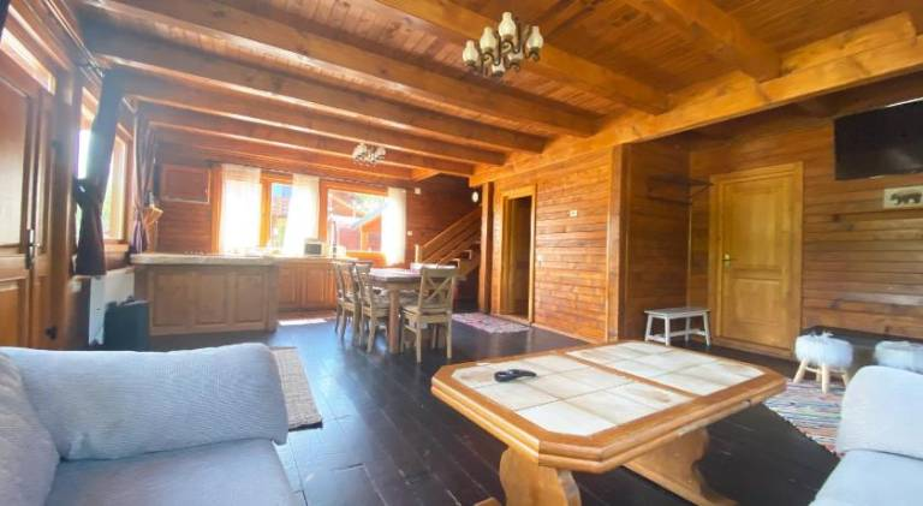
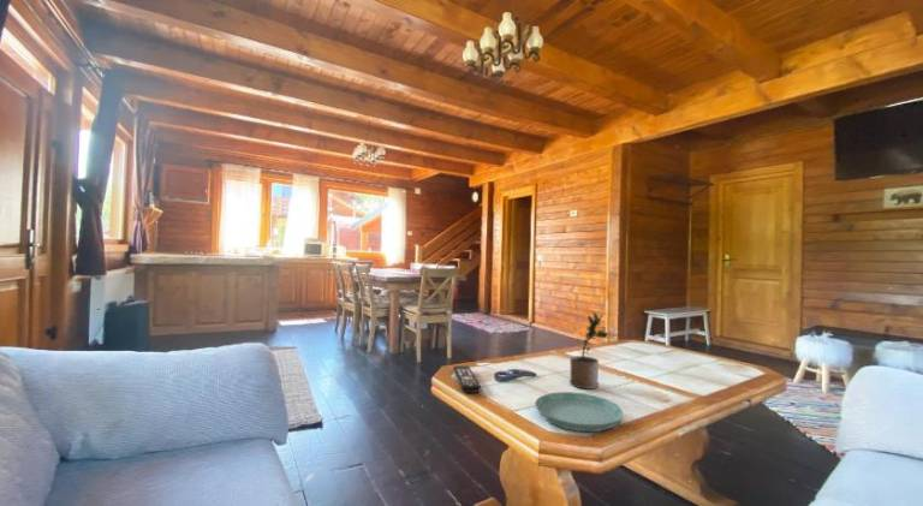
+ remote control [452,365,482,394]
+ potted plant [568,311,609,391]
+ saucer [534,391,624,433]
